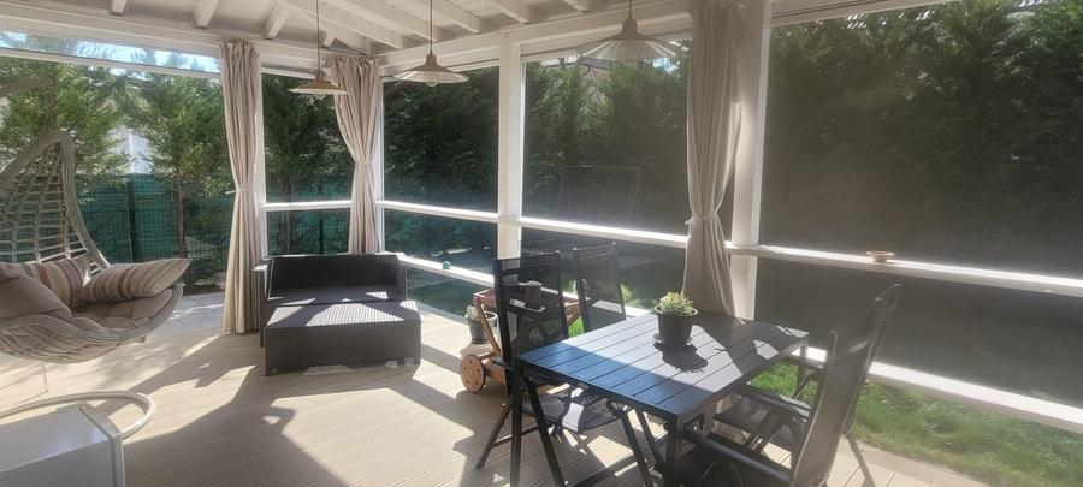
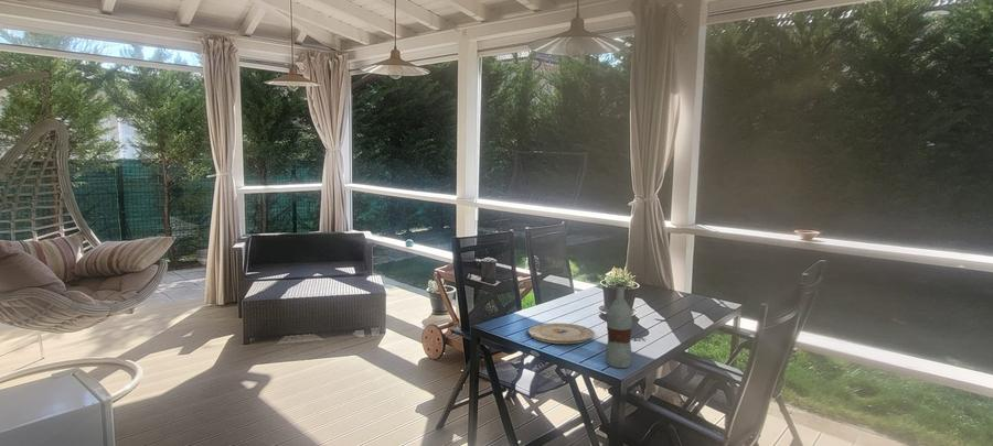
+ plate [526,322,596,345]
+ bottle [605,282,633,369]
